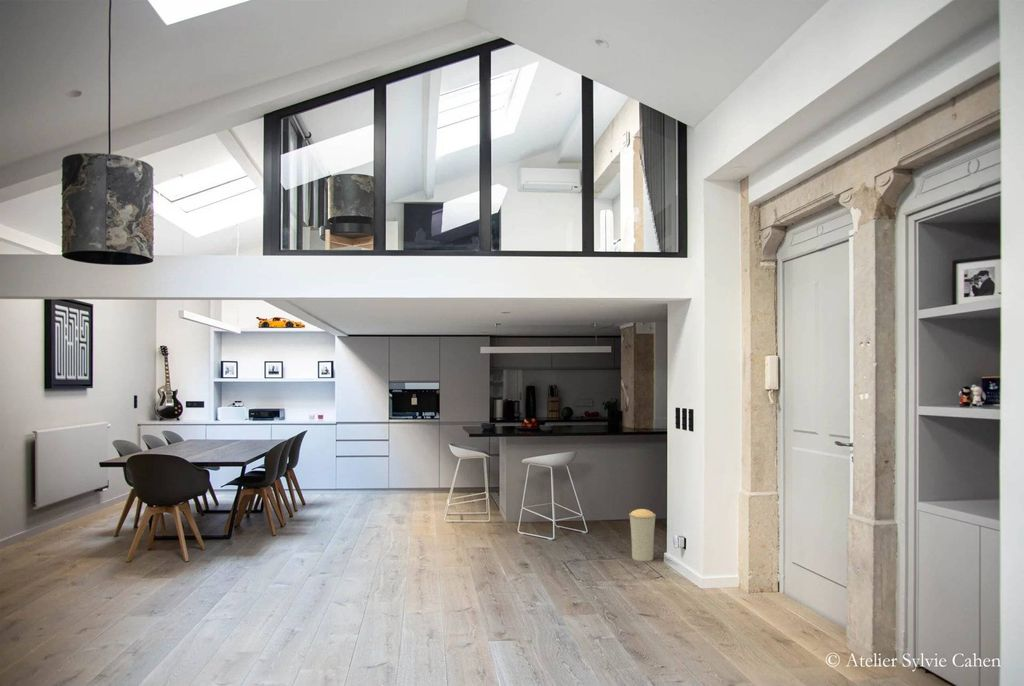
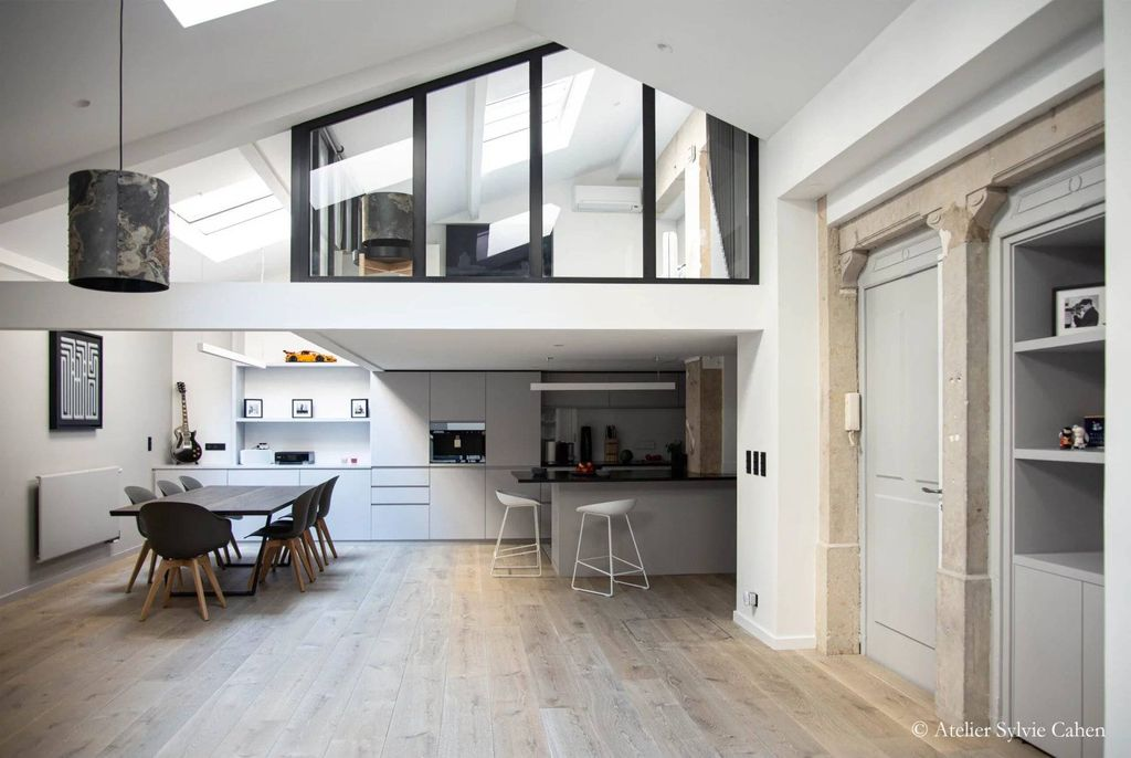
- trash can [628,508,657,562]
